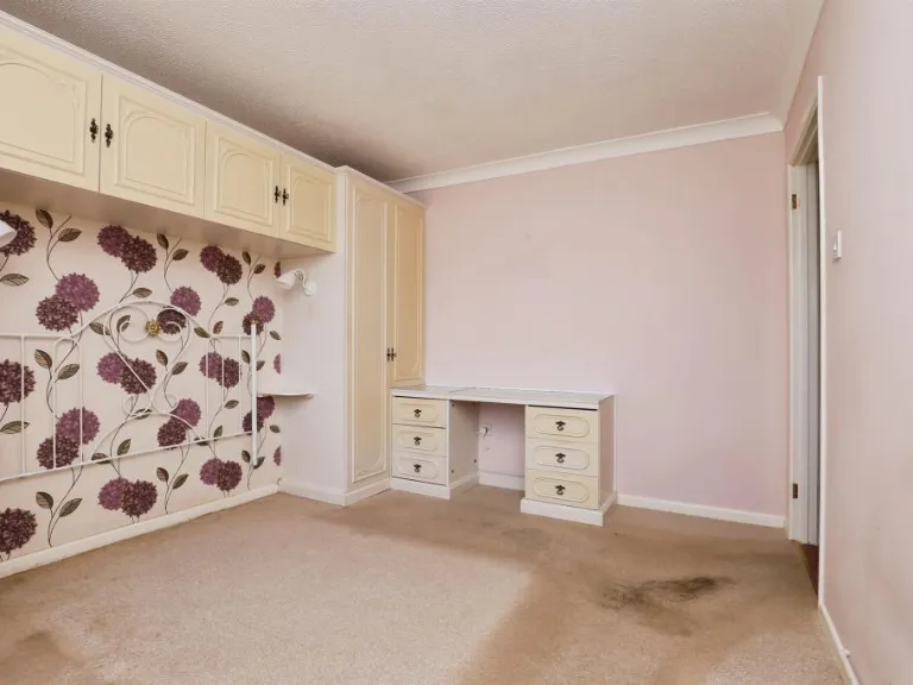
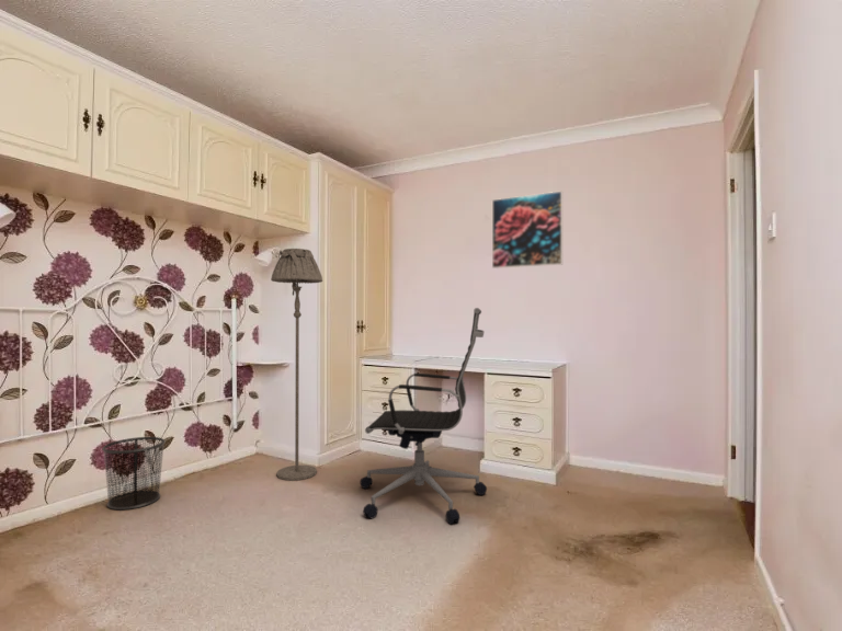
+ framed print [491,191,564,269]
+ office chair [359,307,488,525]
+ floor lamp [270,248,323,481]
+ waste bin [101,436,167,510]
